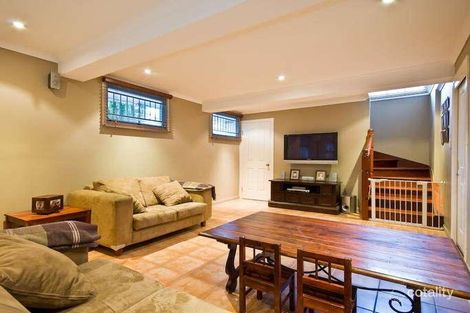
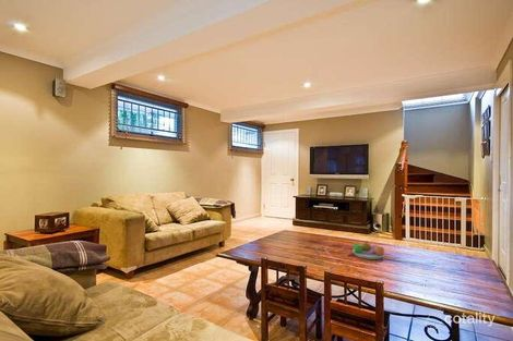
+ fruit bowl [350,240,386,260]
